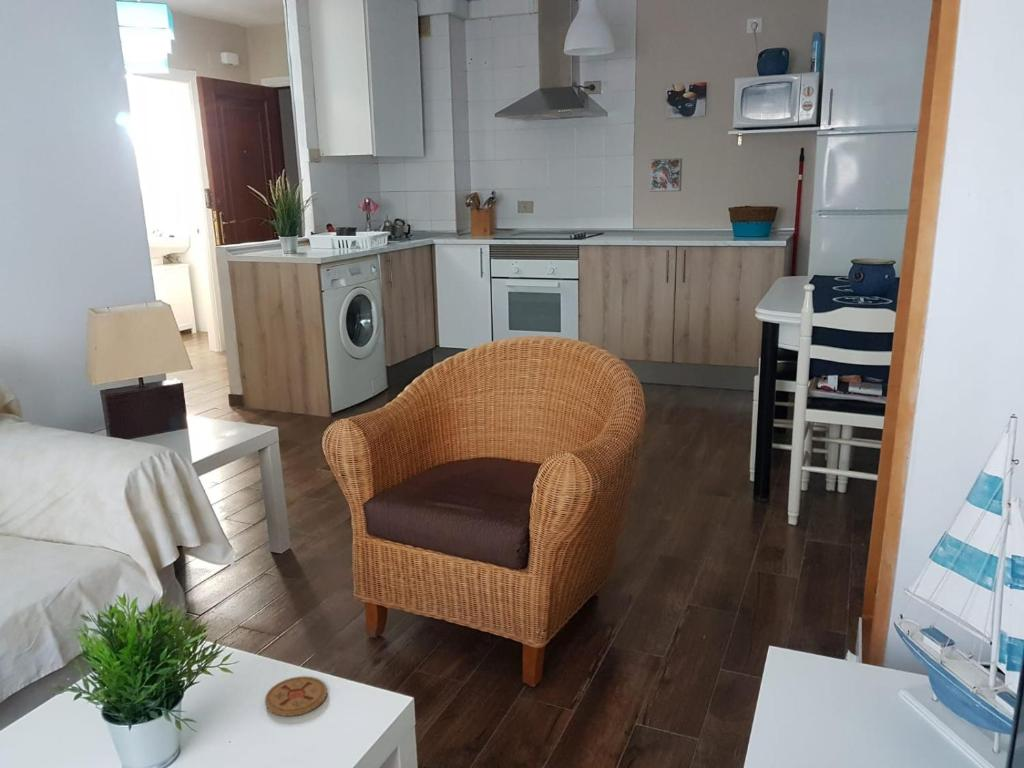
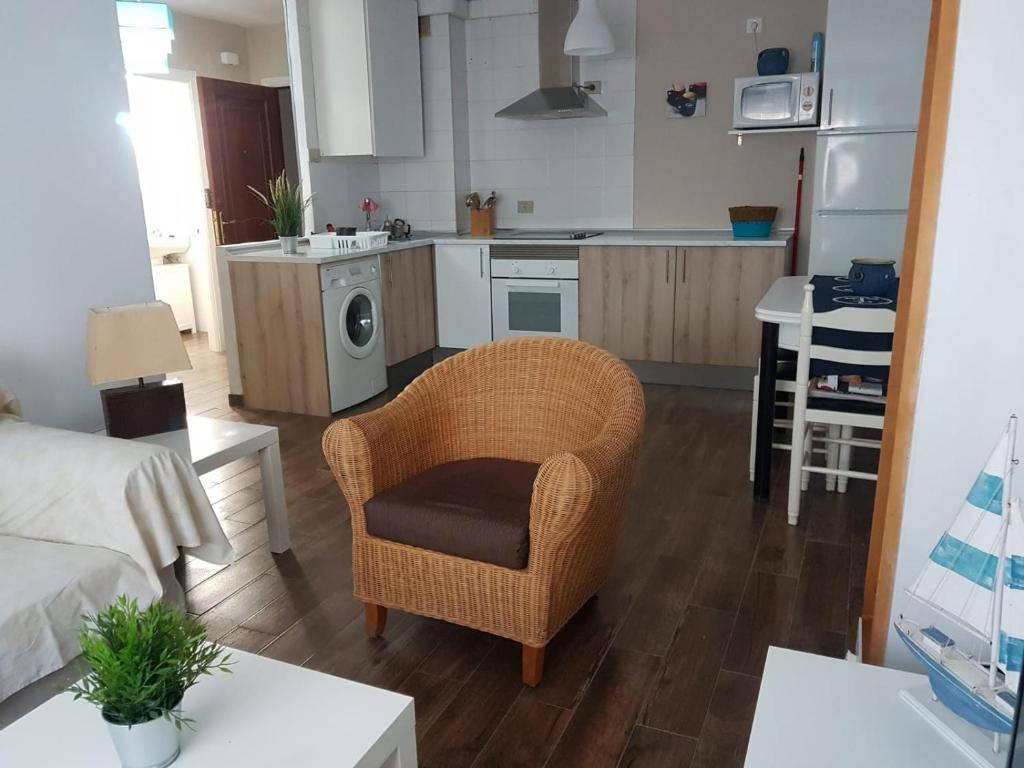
- coaster [264,675,328,717]
- decorative tile [649,157,683,193]
